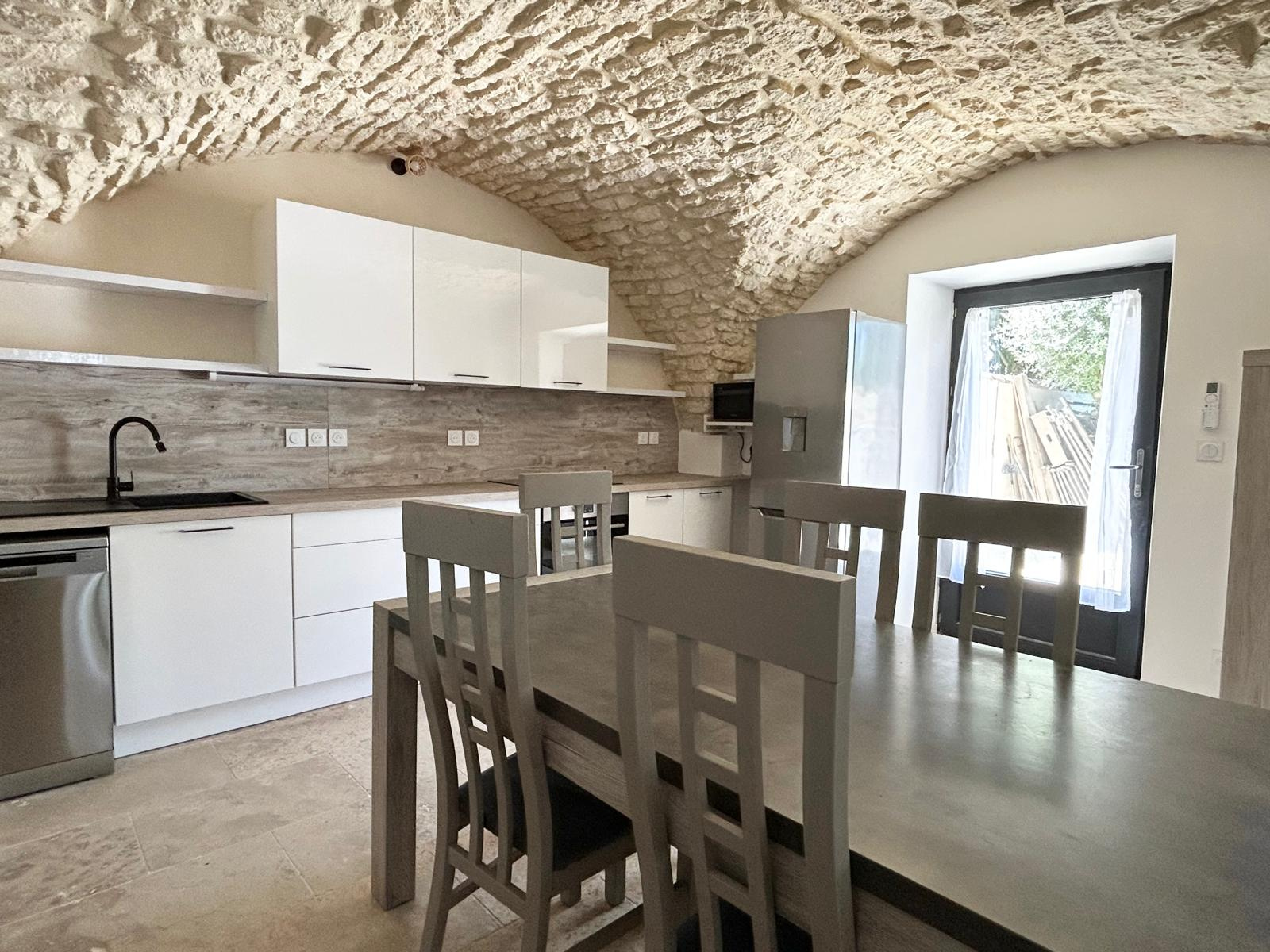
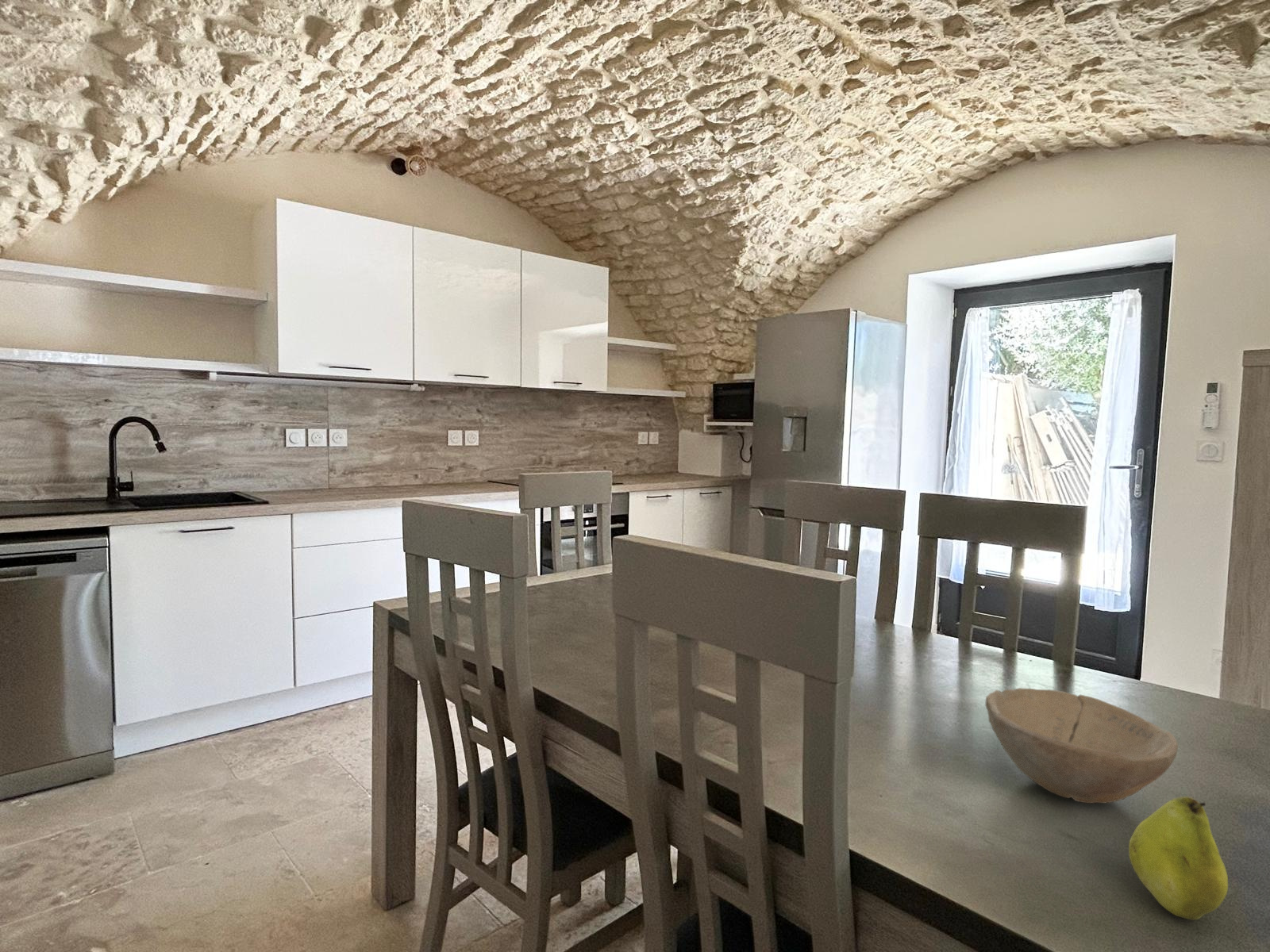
+ bowl [984,687,1179,804]
+ fruit [1128,796,1229,921]
